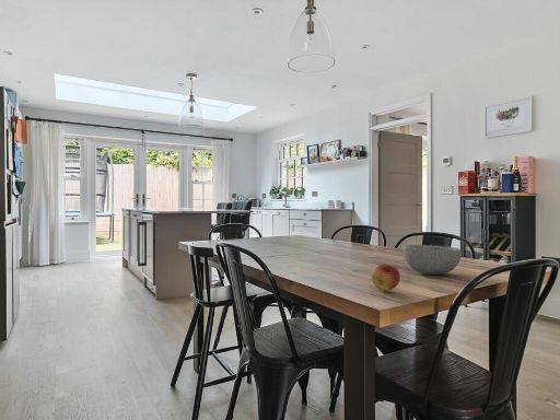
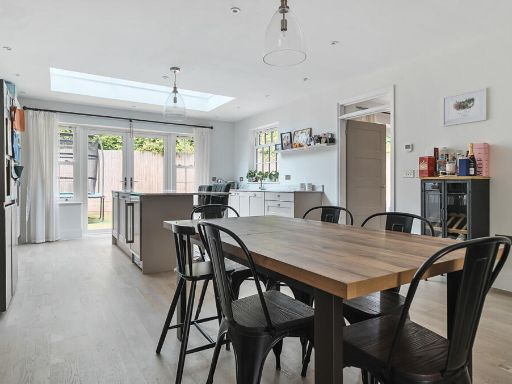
- bowl [402,244,463,276]
- fruit [370,262,401,292]
